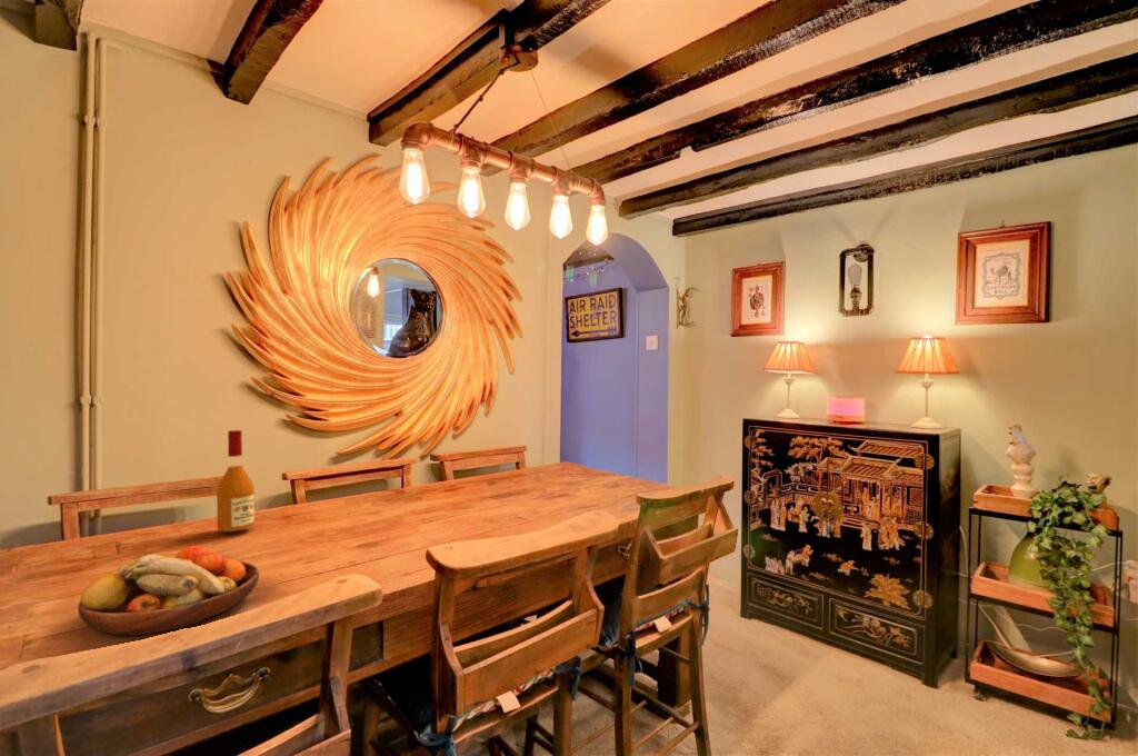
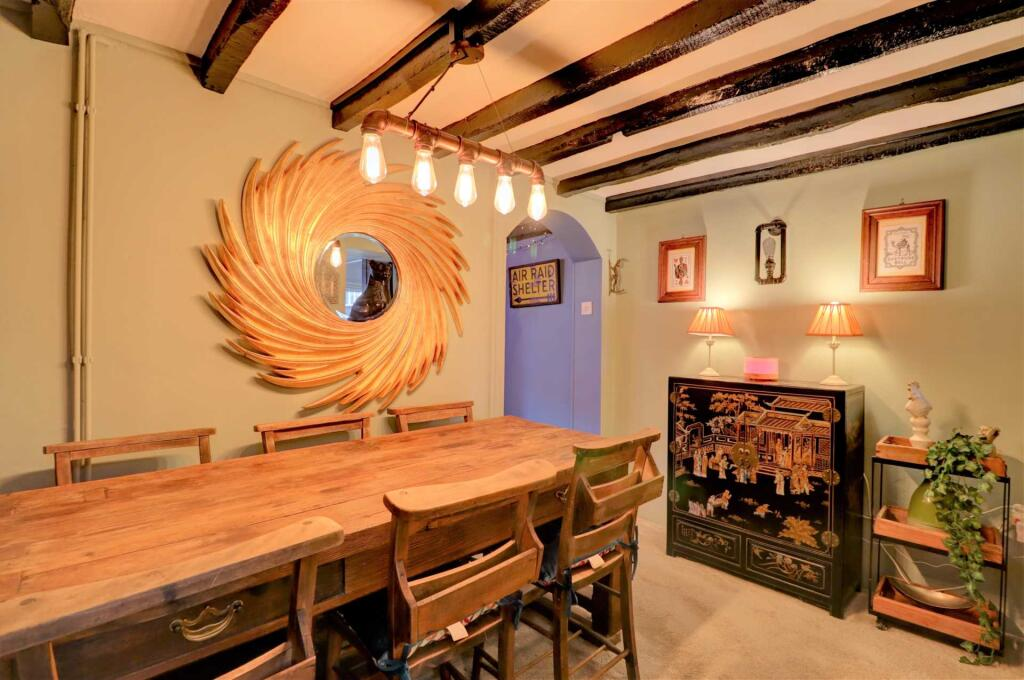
- fruit bowl [77,545,260,638]
- wine bottle [216,429,256,533]
